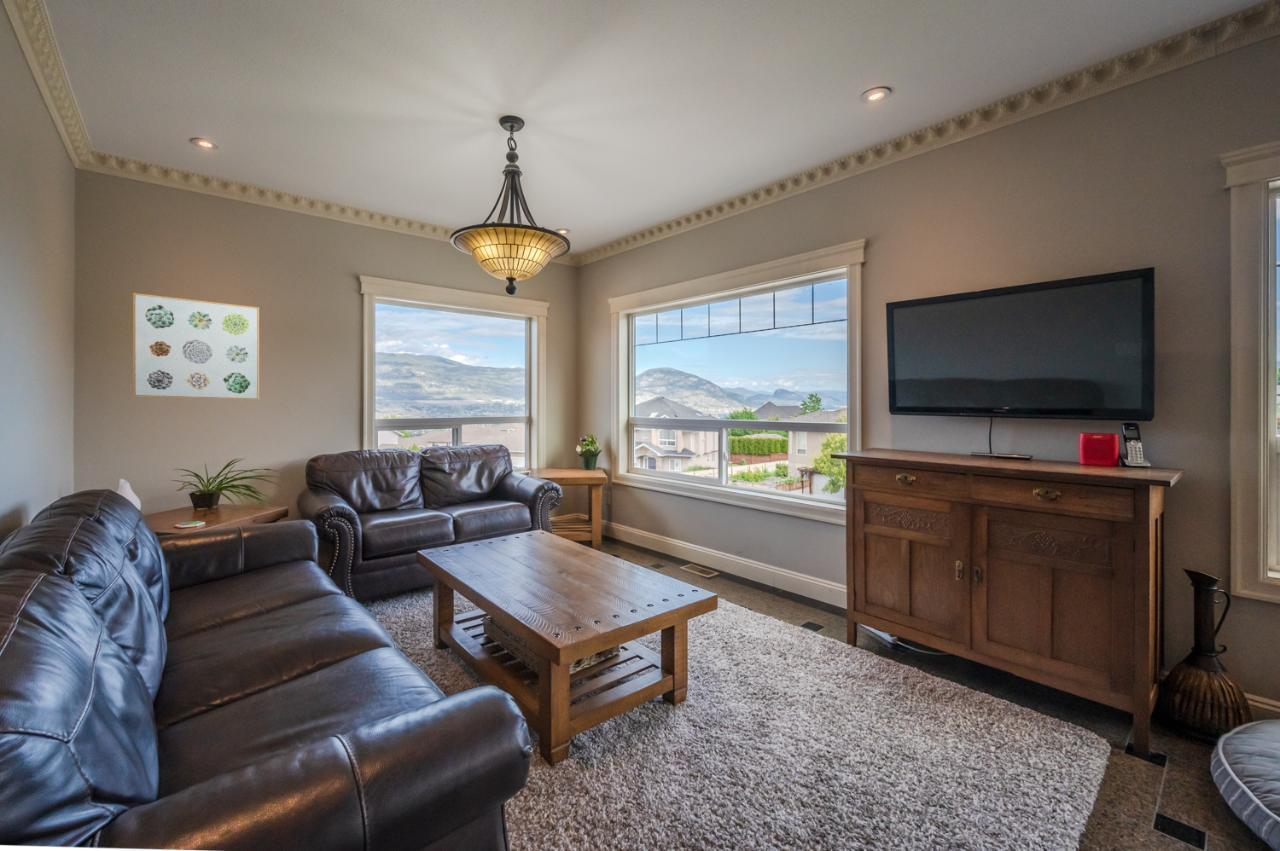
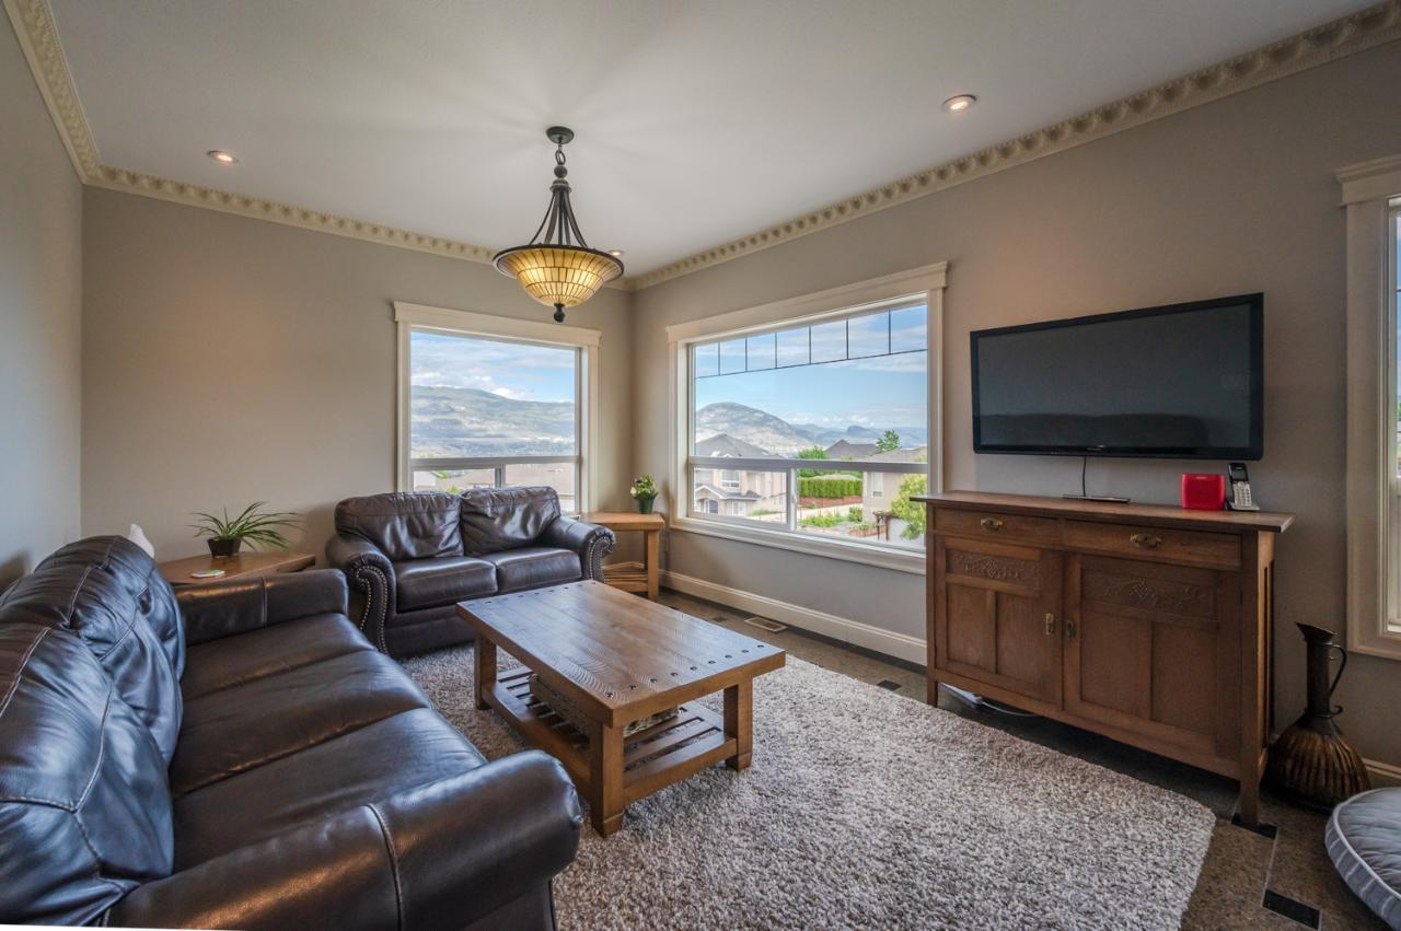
- wall art [132,292,260,401]
